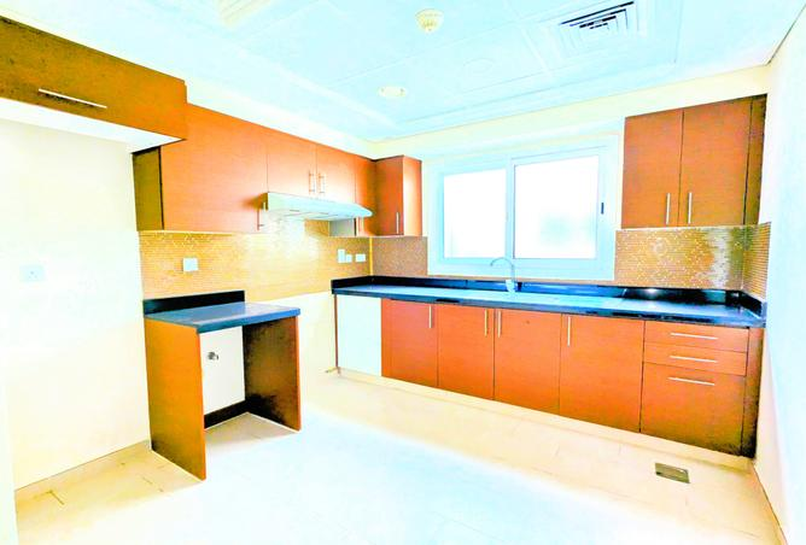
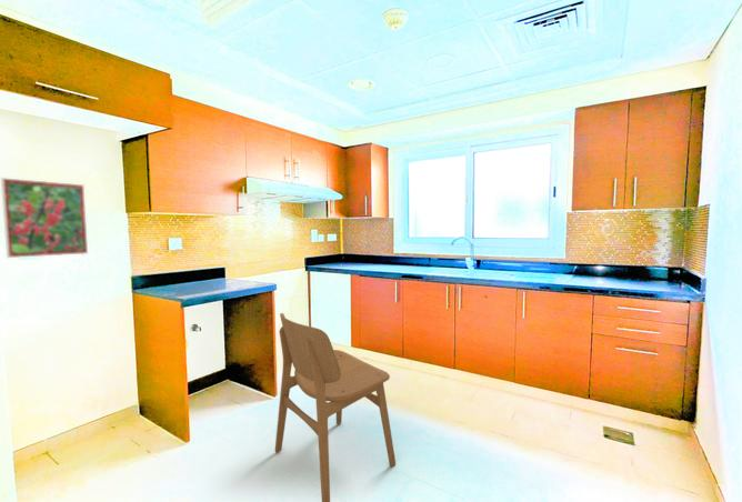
+ dining chair [274,312,397,502]
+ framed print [0,177,89,259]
